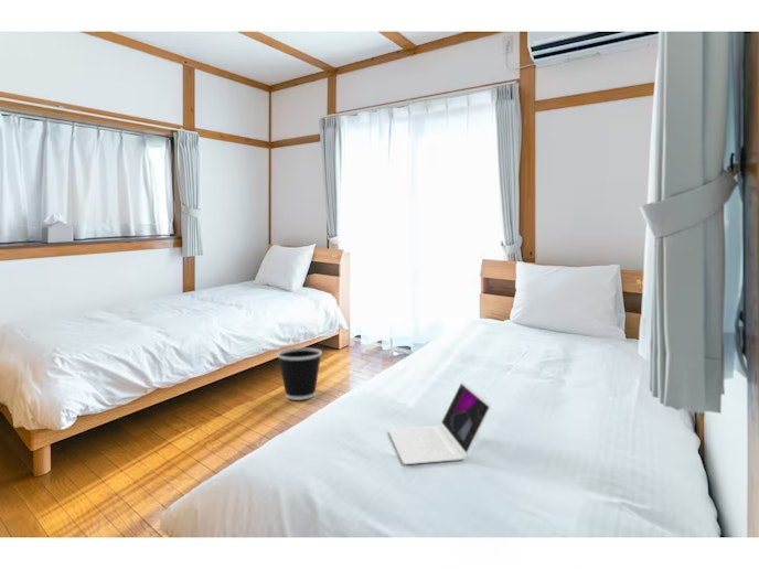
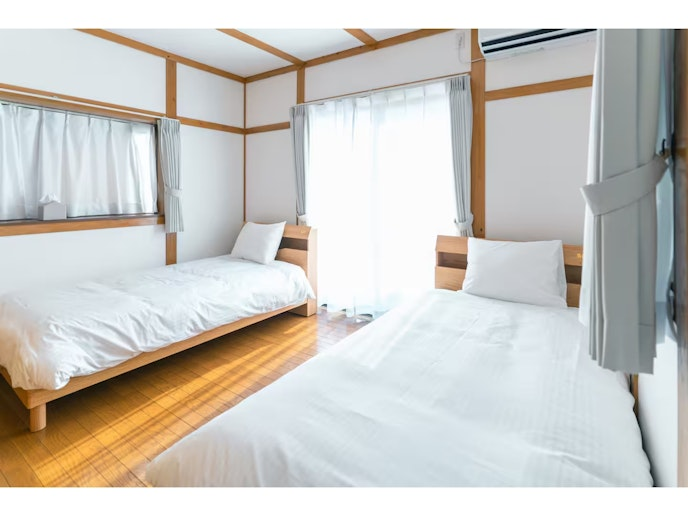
- laptop [387,380,492,465]
- wastebasket [276,347,323,401]
